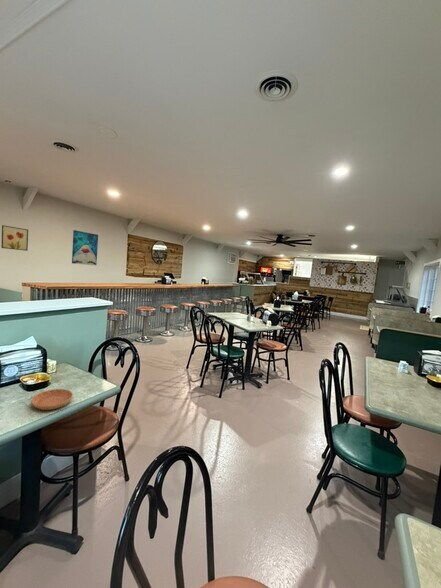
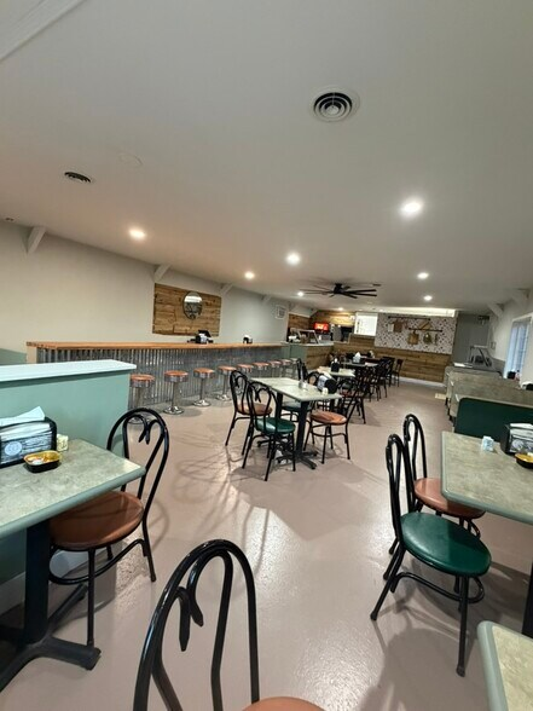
- saucer [30,388,74,411]
- wall art [71,229,99,266]
- wall art [0,224,29,252]
